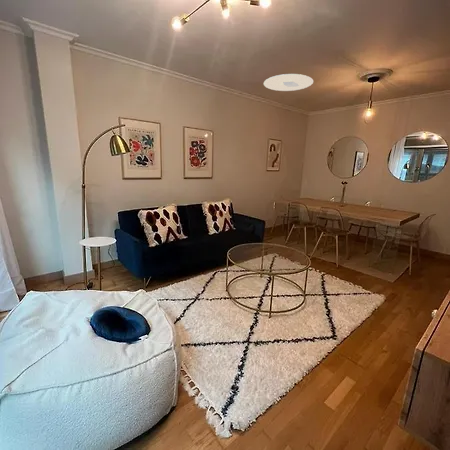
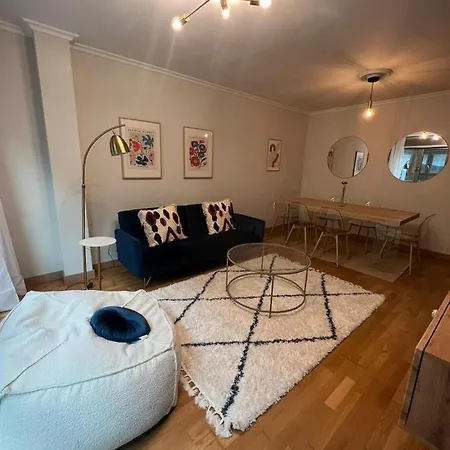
- ceiling light [263,73,314,92]
